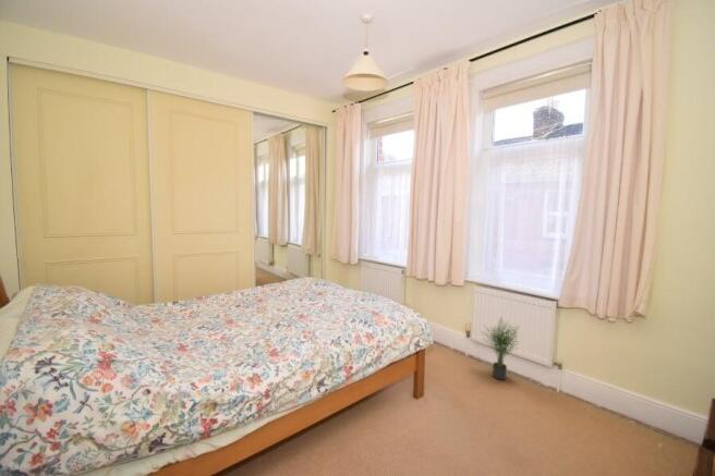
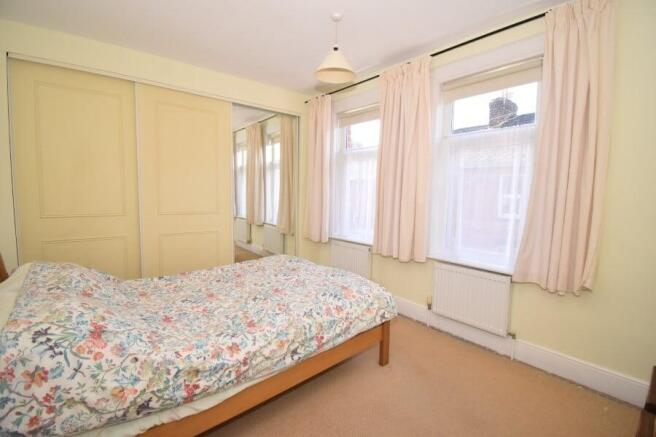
- potted plant [481,316,520,381]
